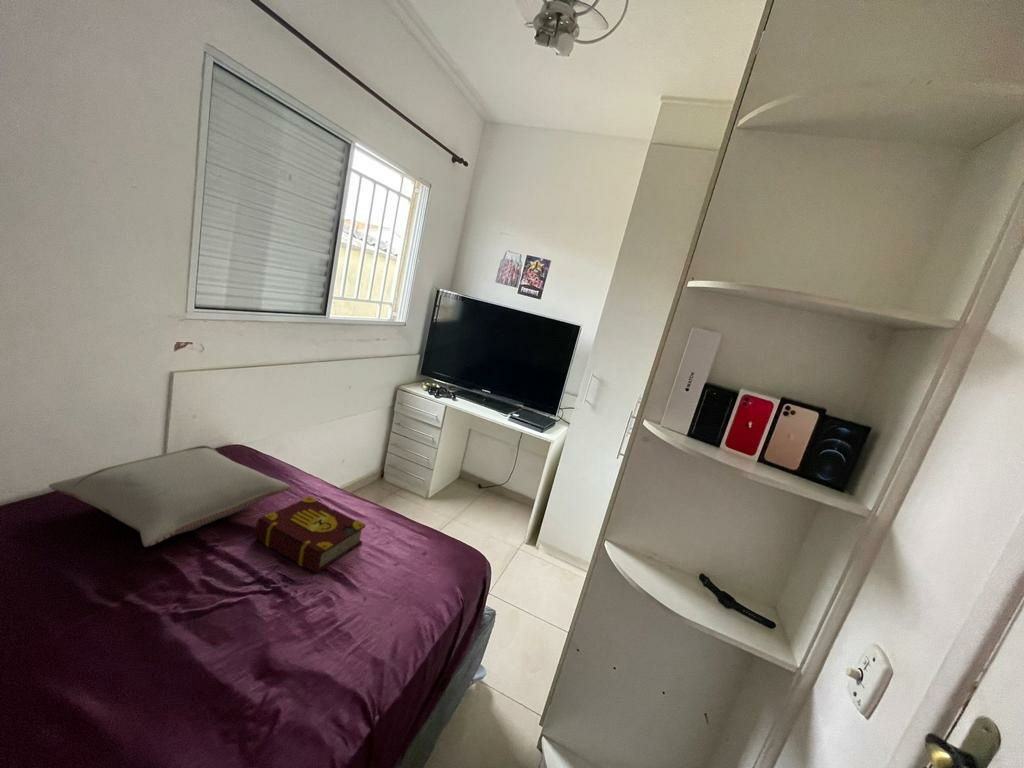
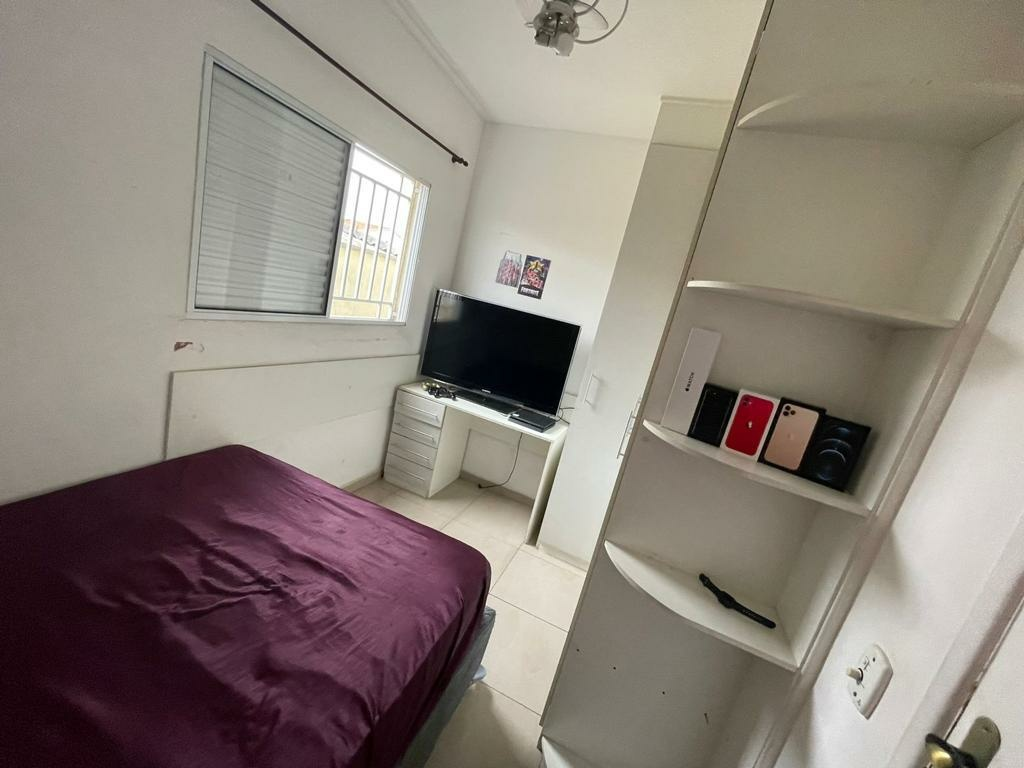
- book [254,495,367,575]
- pillow [48,444,292,548]
